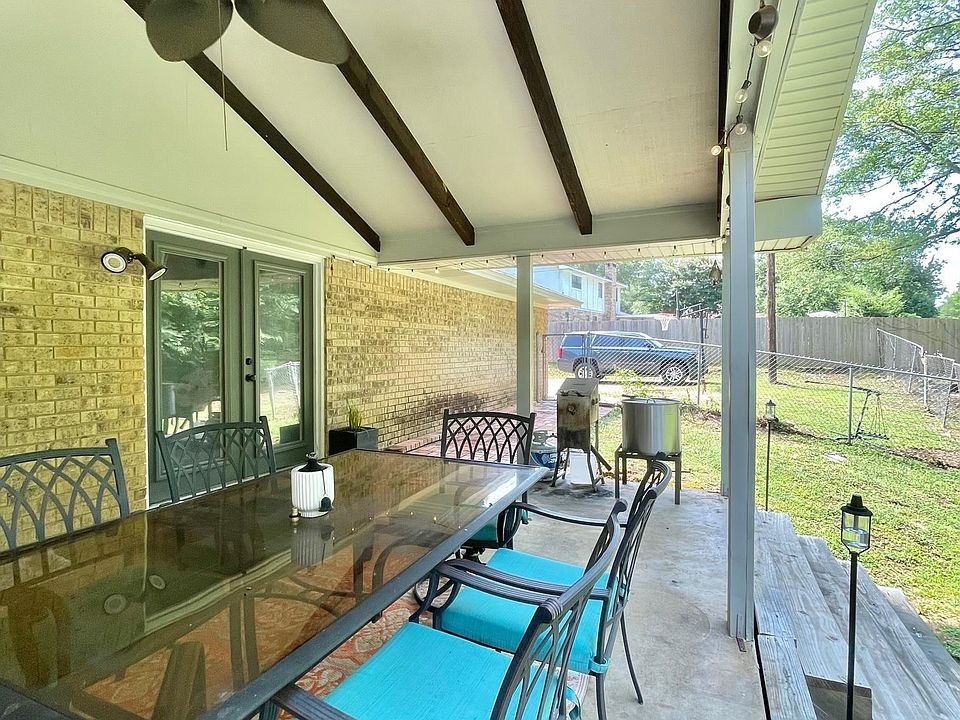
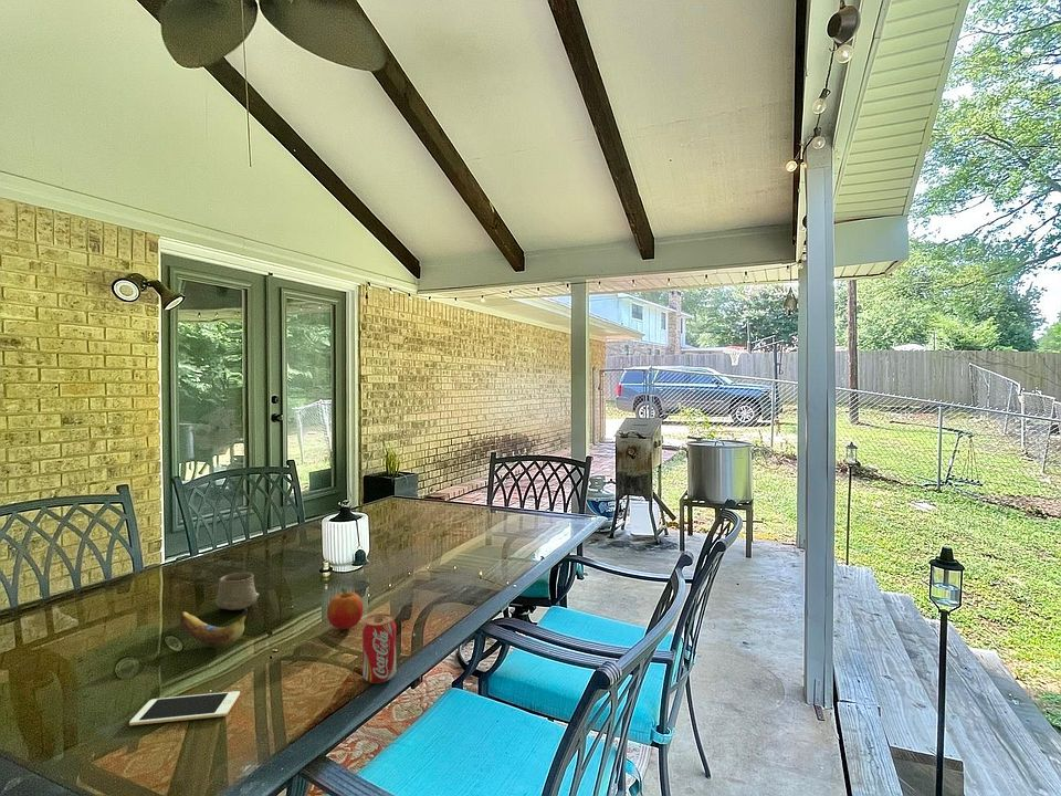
+ beverage can [361,612,397,684]
+ cup [214,572,260,611]
+ fruit [326,587,365,630]
+ cell phone [128,690,241,726]
+ banana [179,608,249,647]
